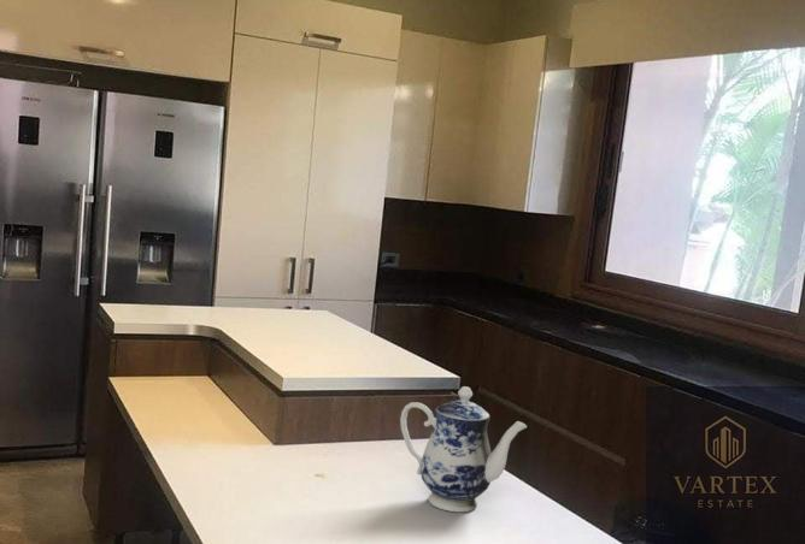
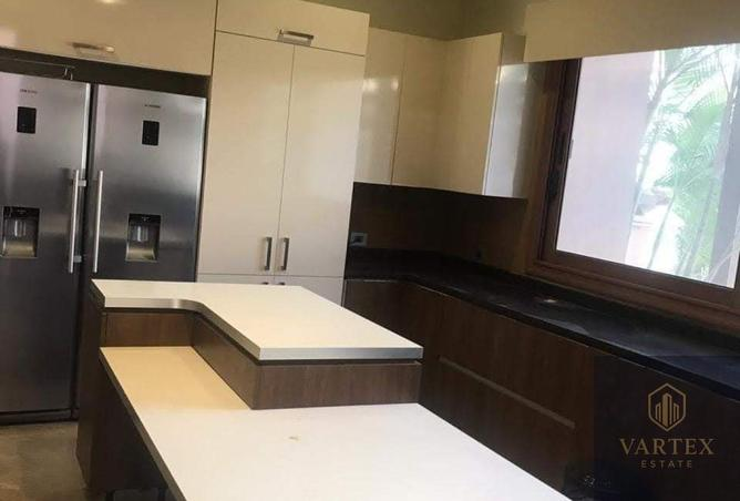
- teapot [399,385,528,513]
